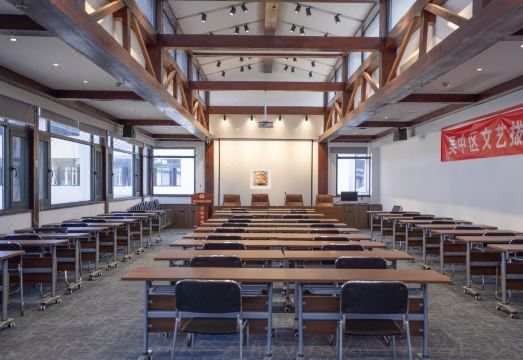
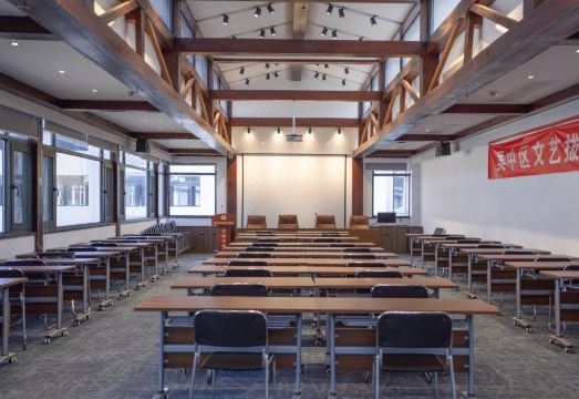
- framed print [249,167,272,190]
